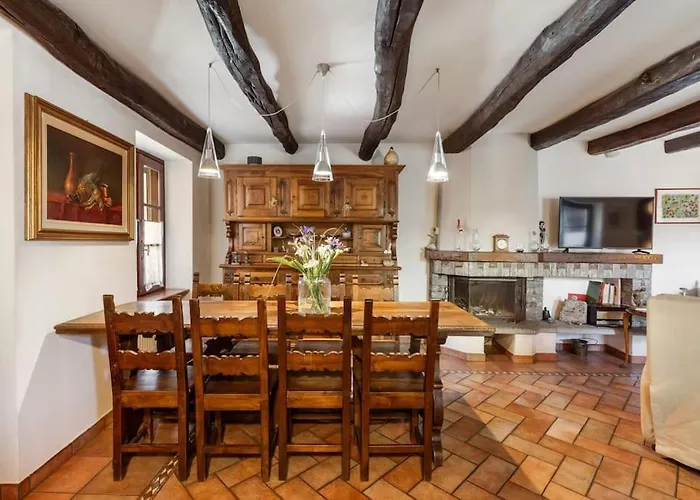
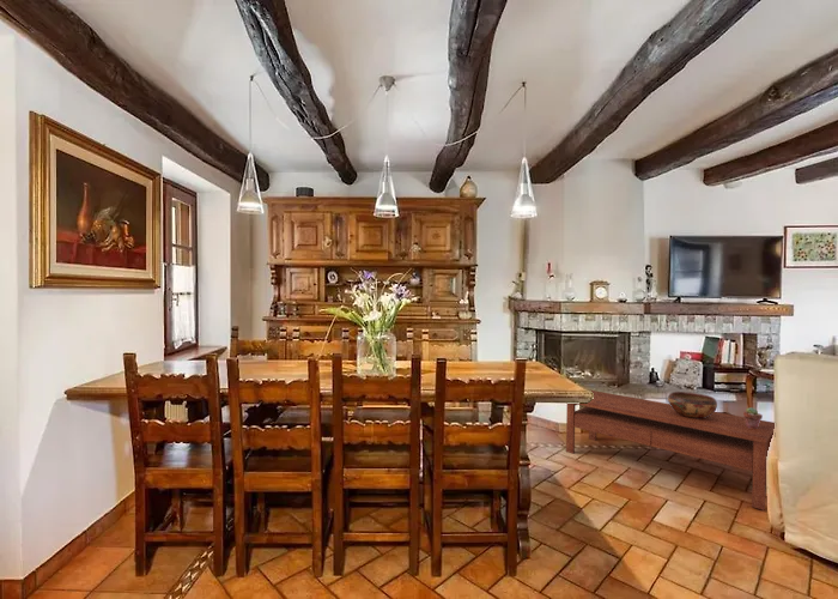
+ potted succulent [742,406,764,429]
+ decorative bowl [667,391,718,419]
+ coffee table [565,389,776,512]
